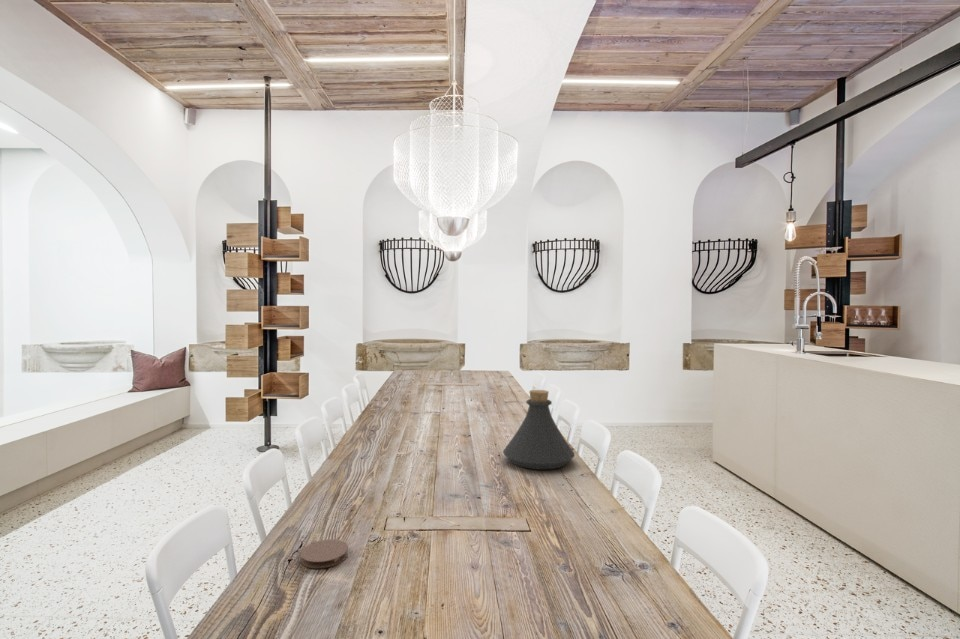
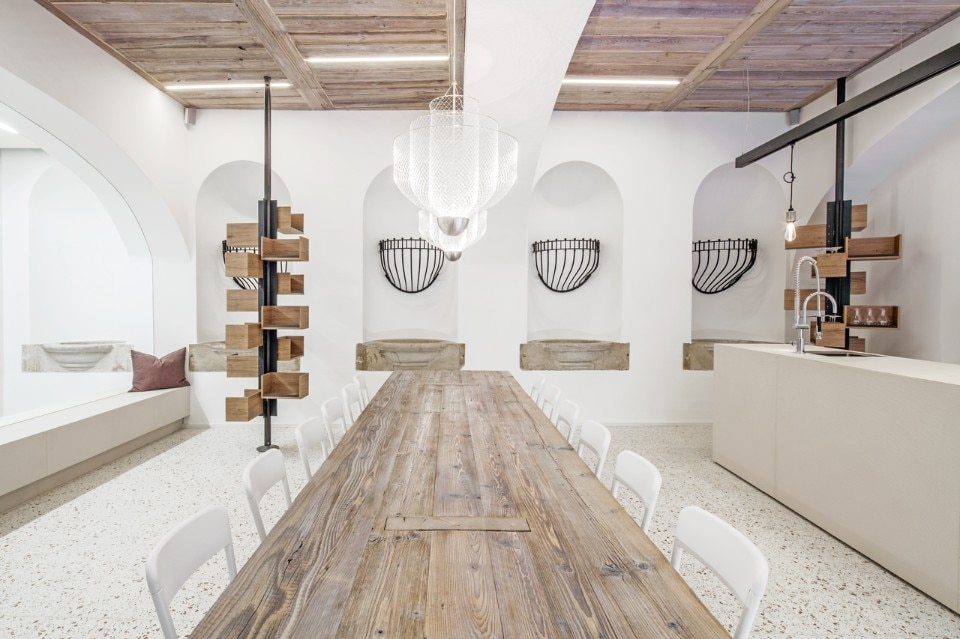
- coaster [299,538,349,569]
- bottle [502,389,576,471]
